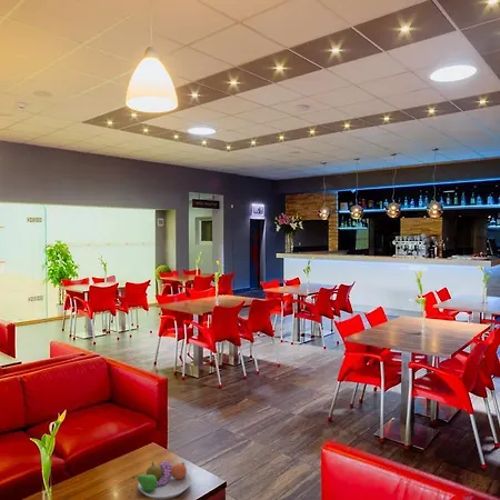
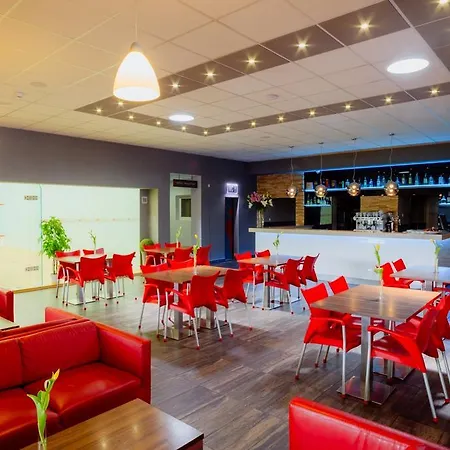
- fruit bowl [131,460,192,500]
